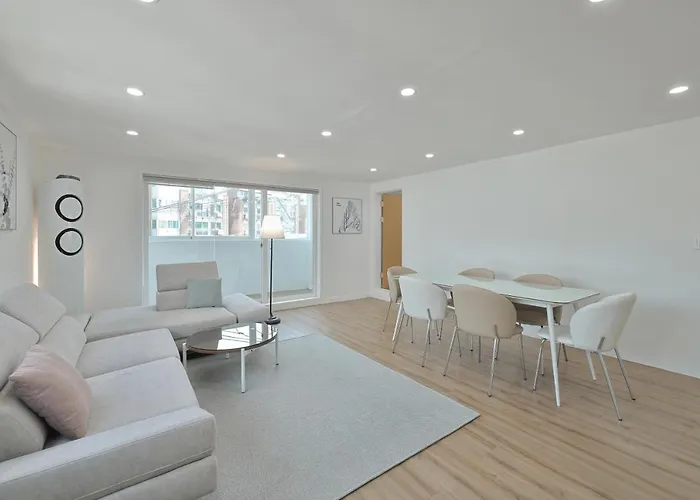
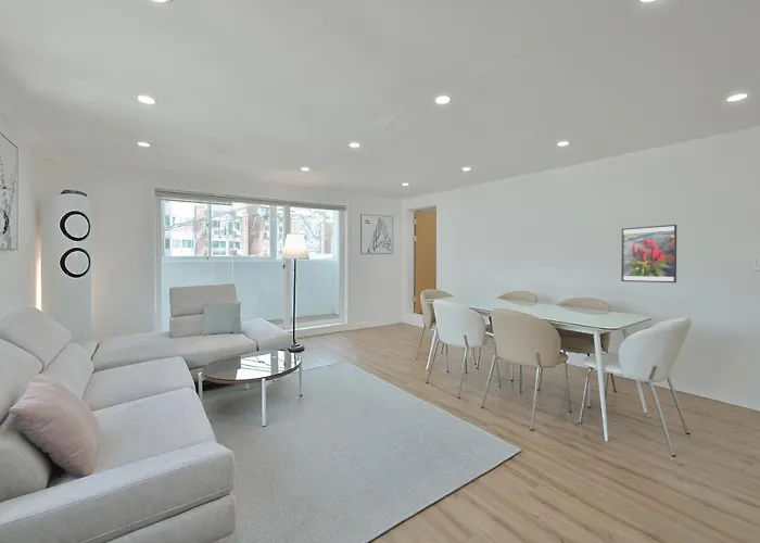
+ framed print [620,224,677,283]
